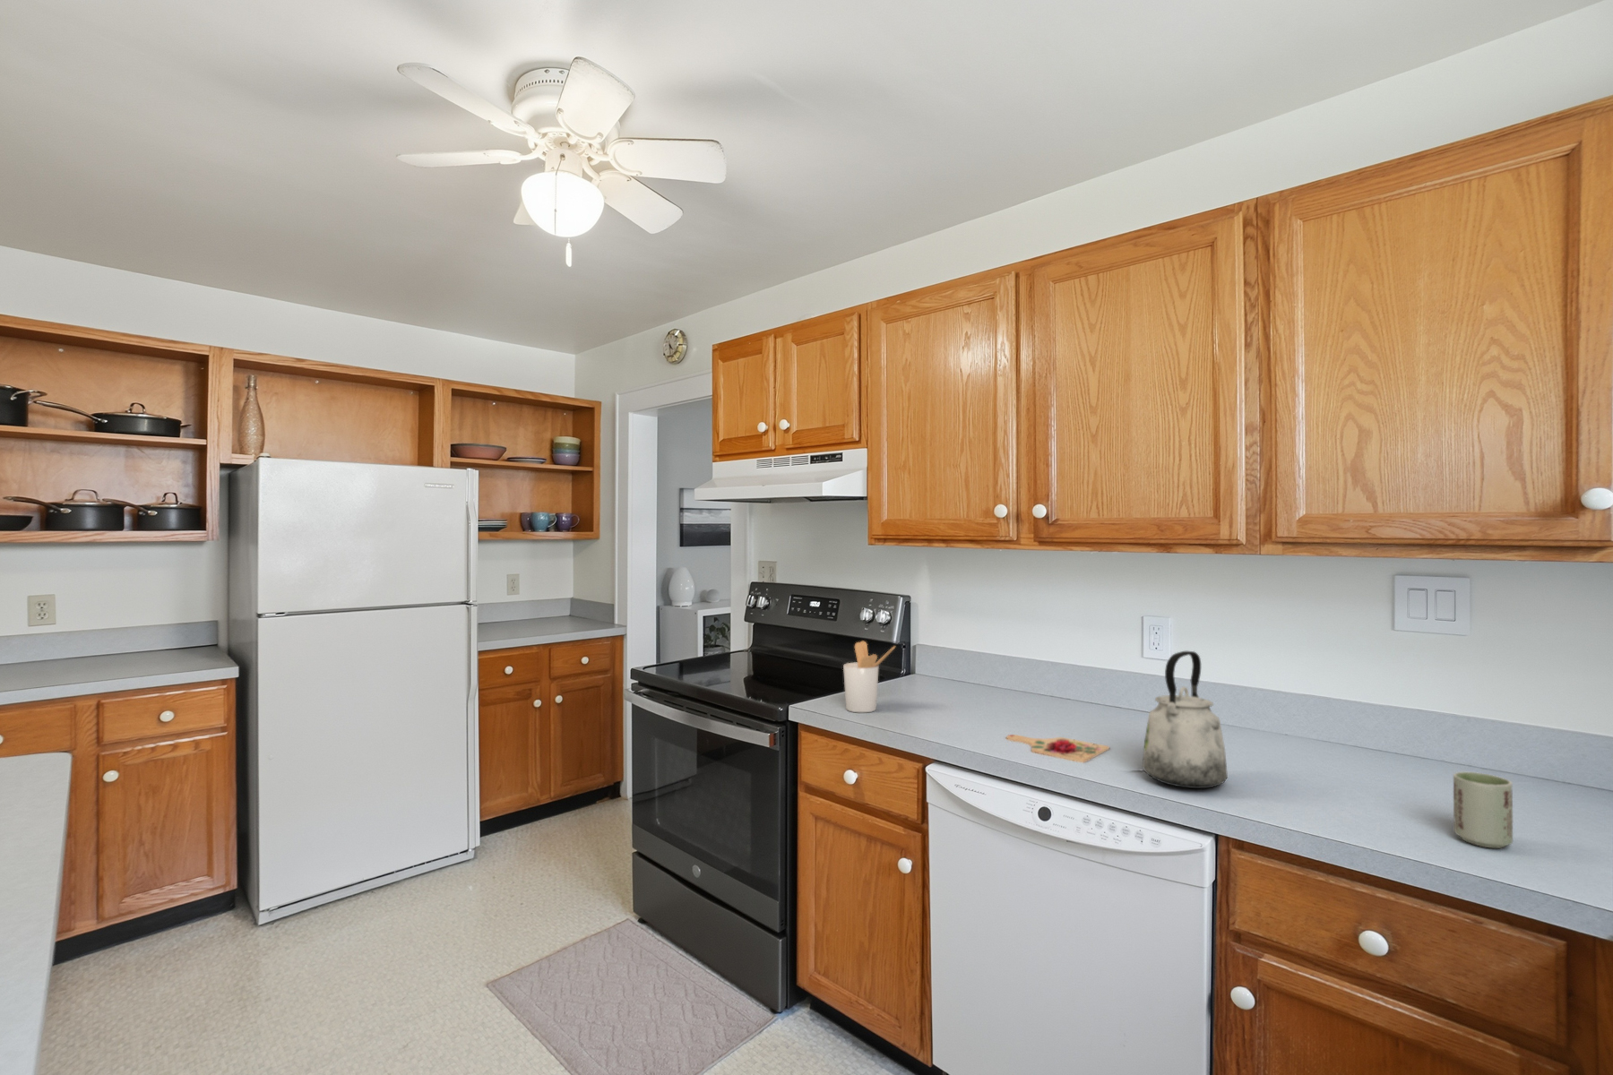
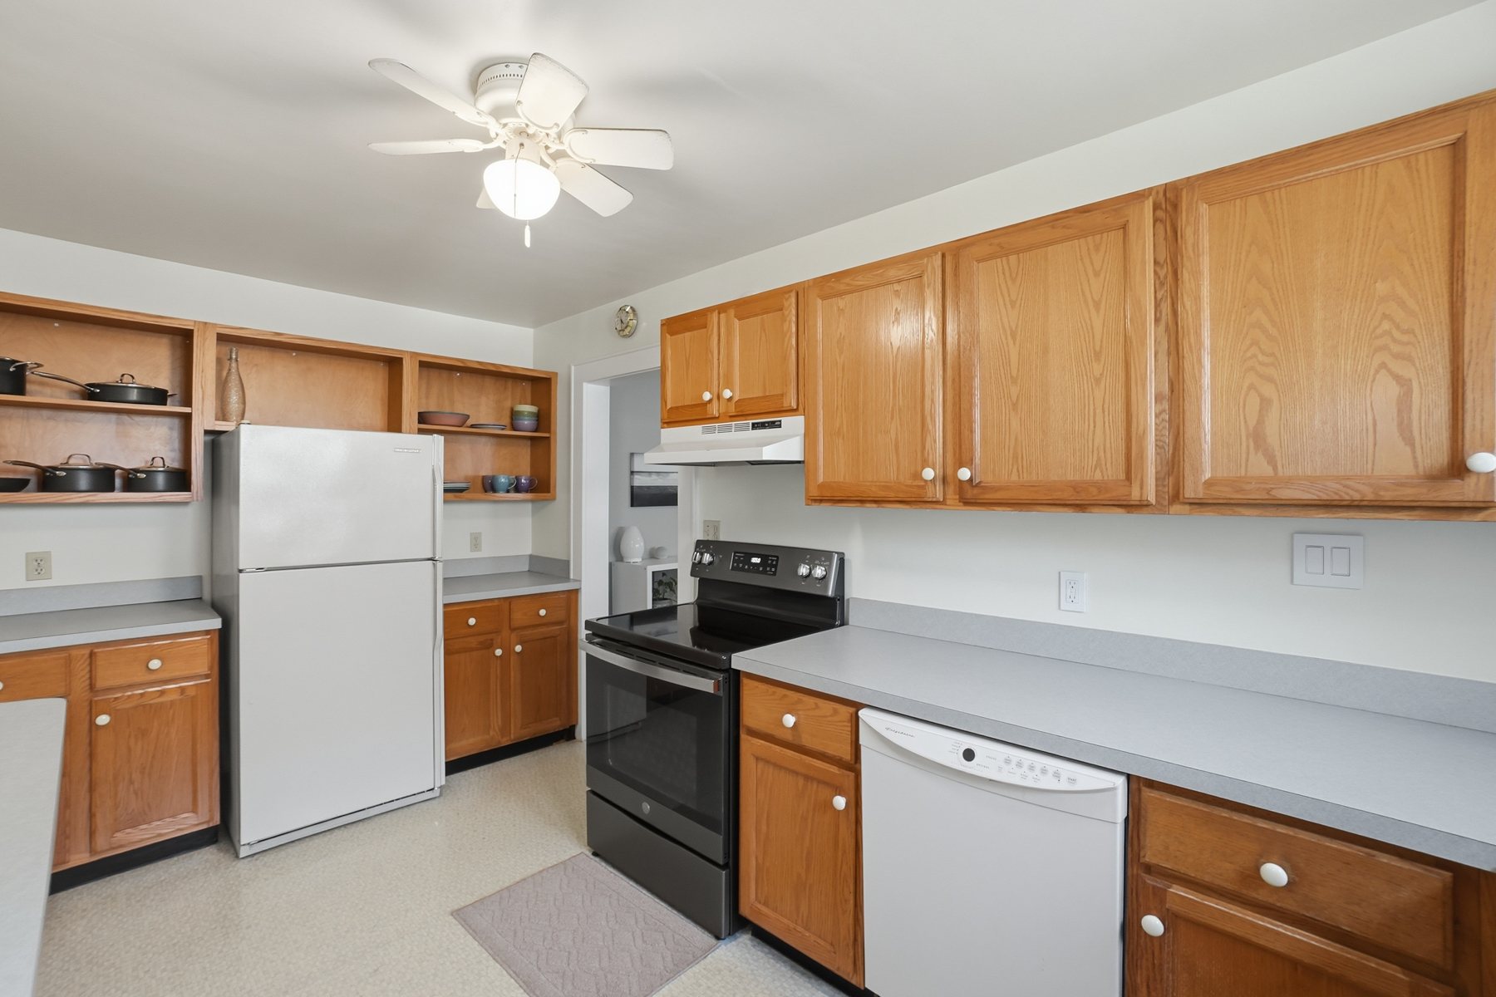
- cup [1452,770,1513,849]
- kettle [1141,650,1229,789]
- cutting board [1006,734,1110,763]
- utensil holder [843,641,897,713]
